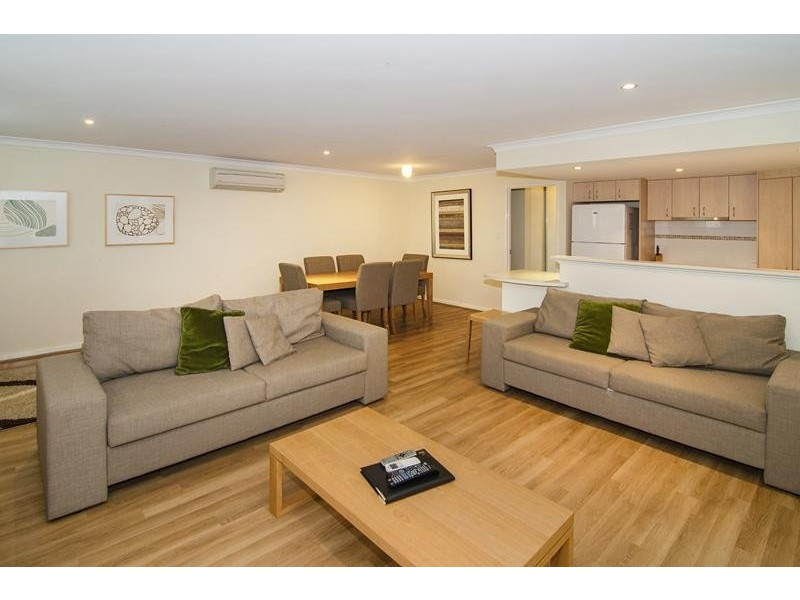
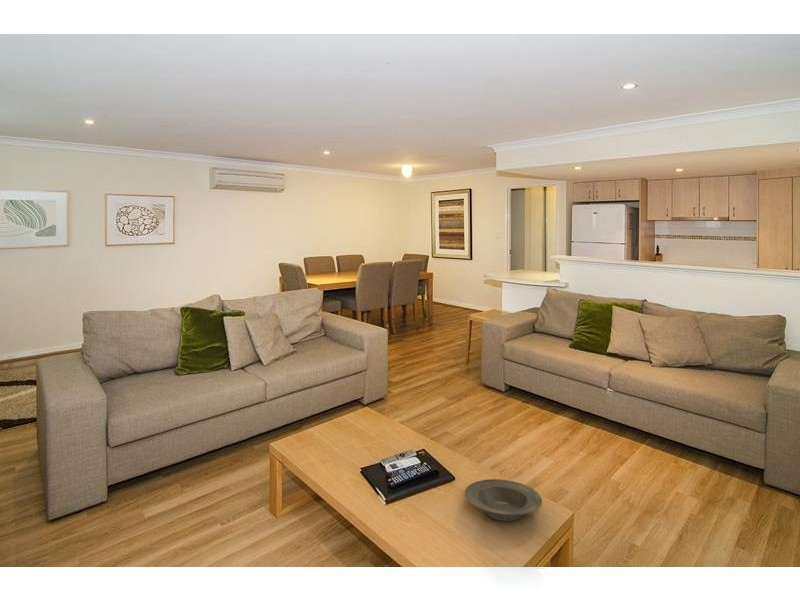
+ bowl [464,478,543,522]
